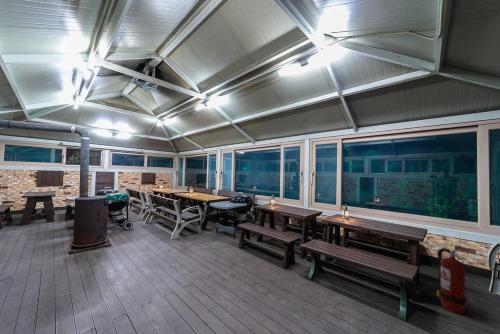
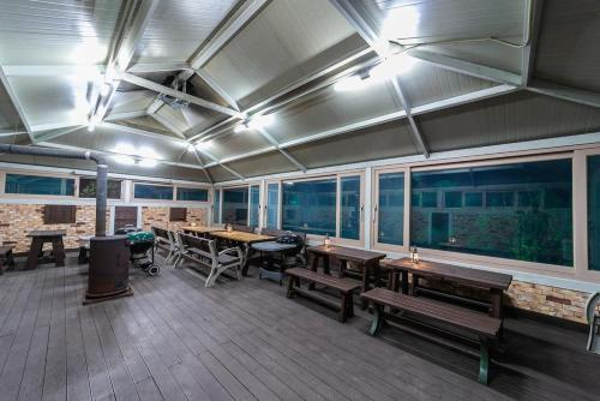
- fire extinguisher [436,247,468,315]
